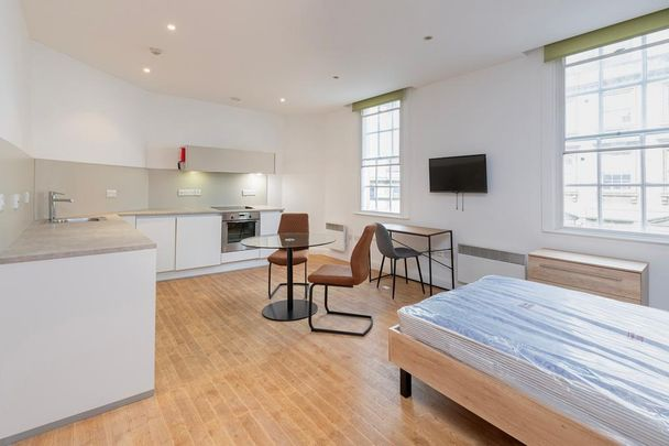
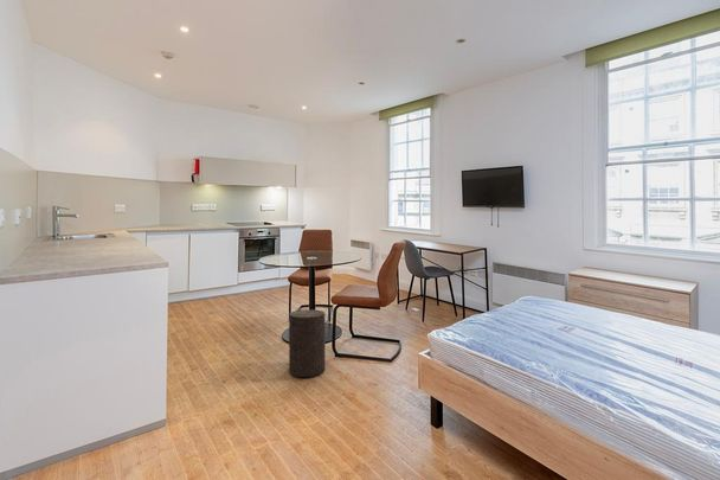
+ stool [288,308,326,378]
